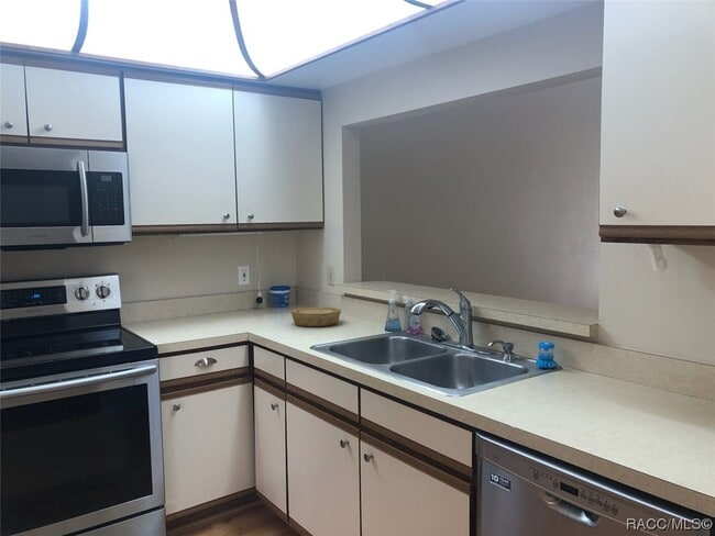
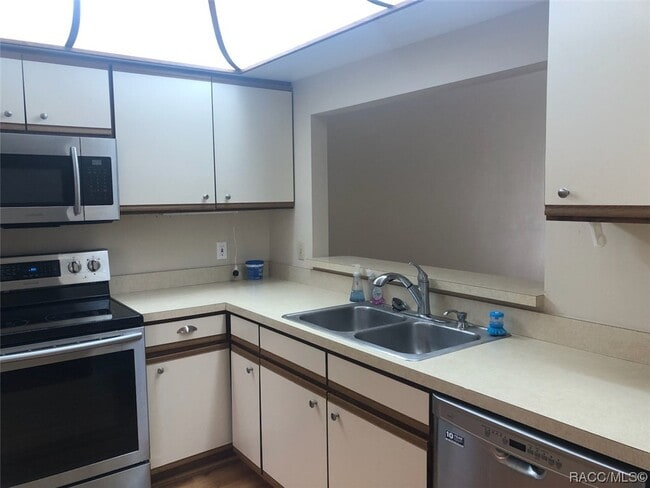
- bowl [289,306,342,327]
